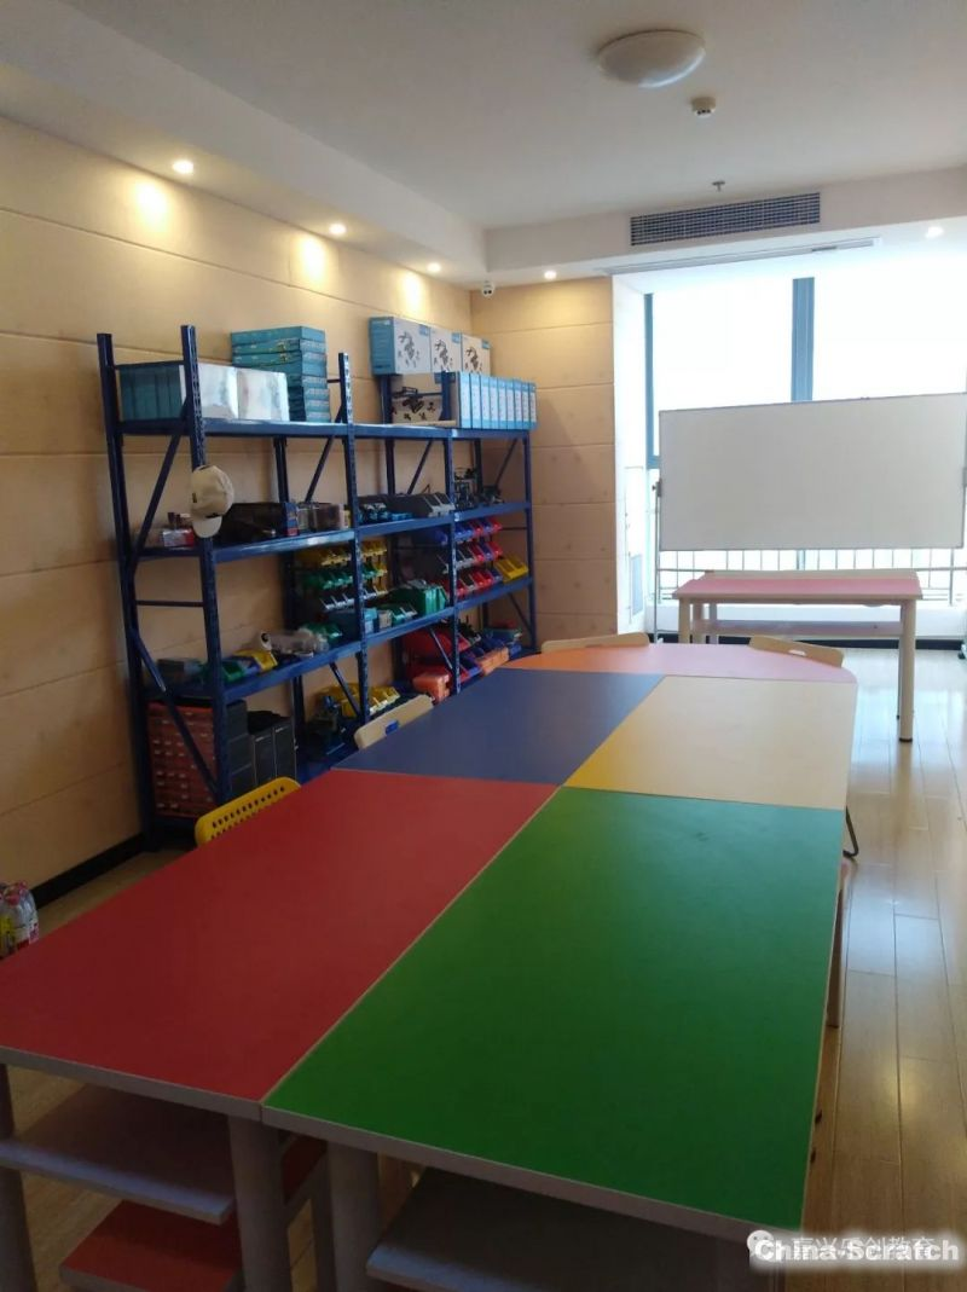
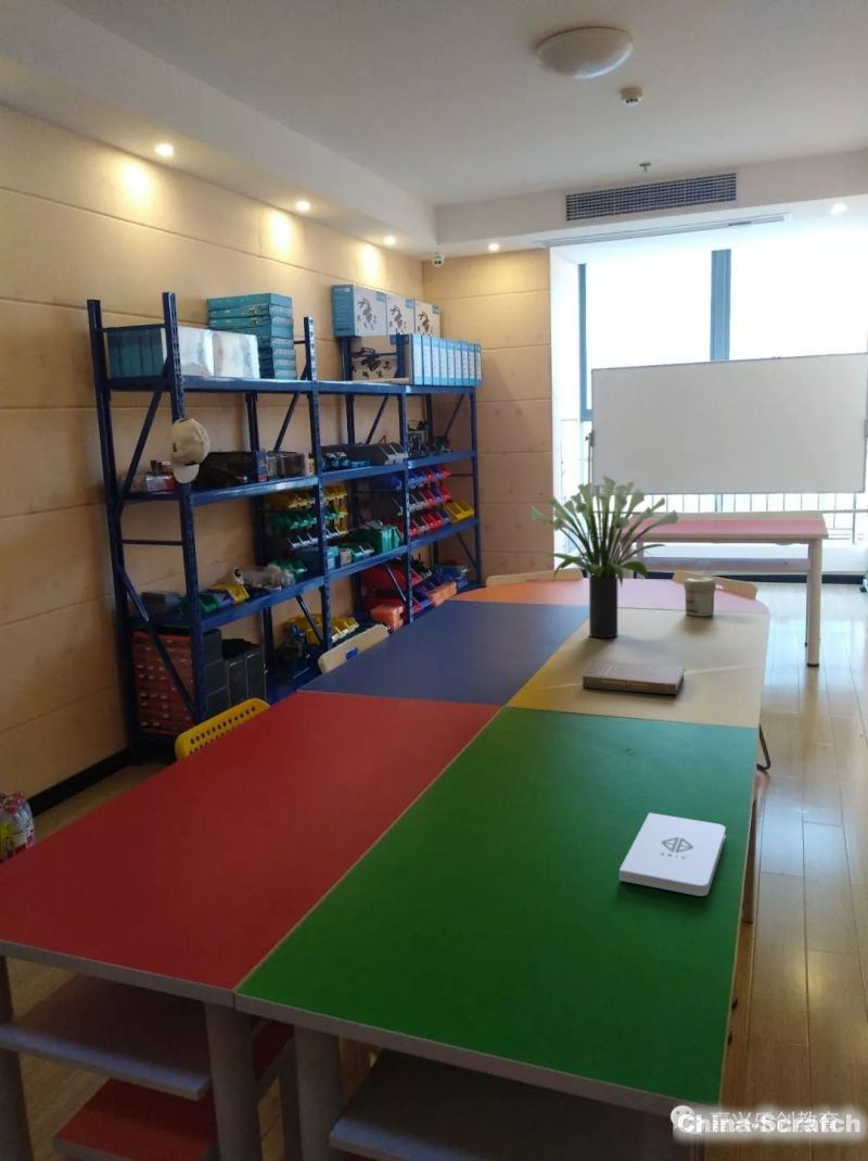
+ book [582,659,687,695]
+ potted plant [529,476,681,639]
+ jar [682,576,717,617]
+ notepad [618,811,727,897]
